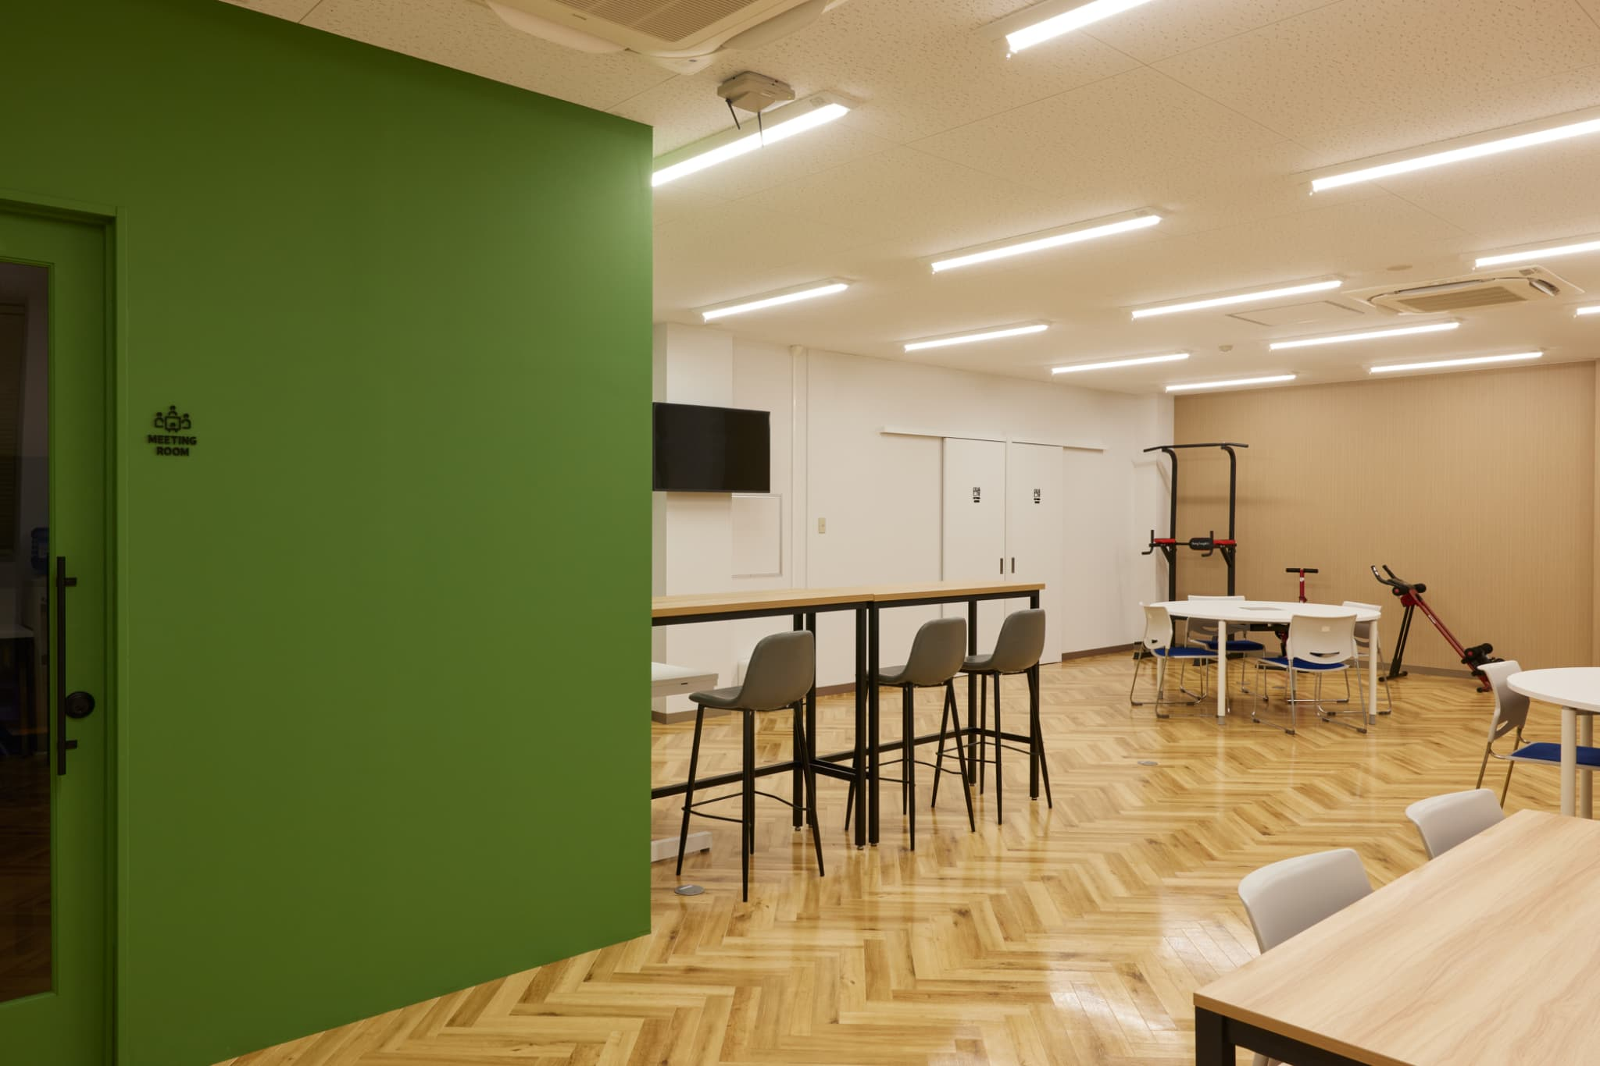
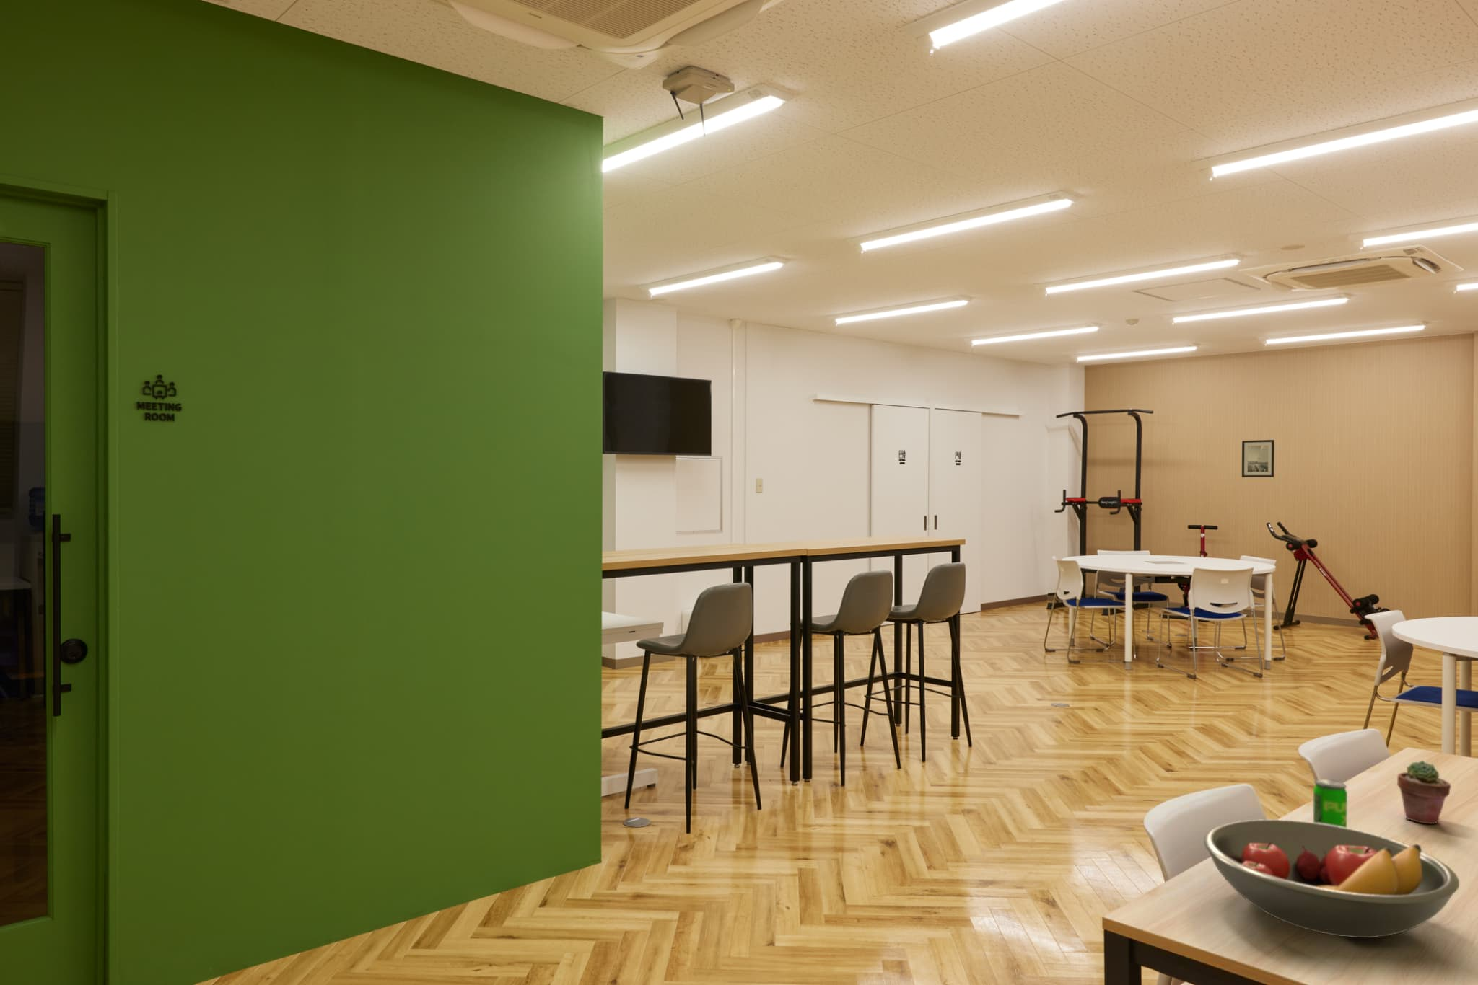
+ fruit bowl [1203,818,1460,938]
+ wall art [1242,439,1276,478]
+ potted succulent [1397,760,1452,824]
+ beverage can [1313,778,1348,828]
